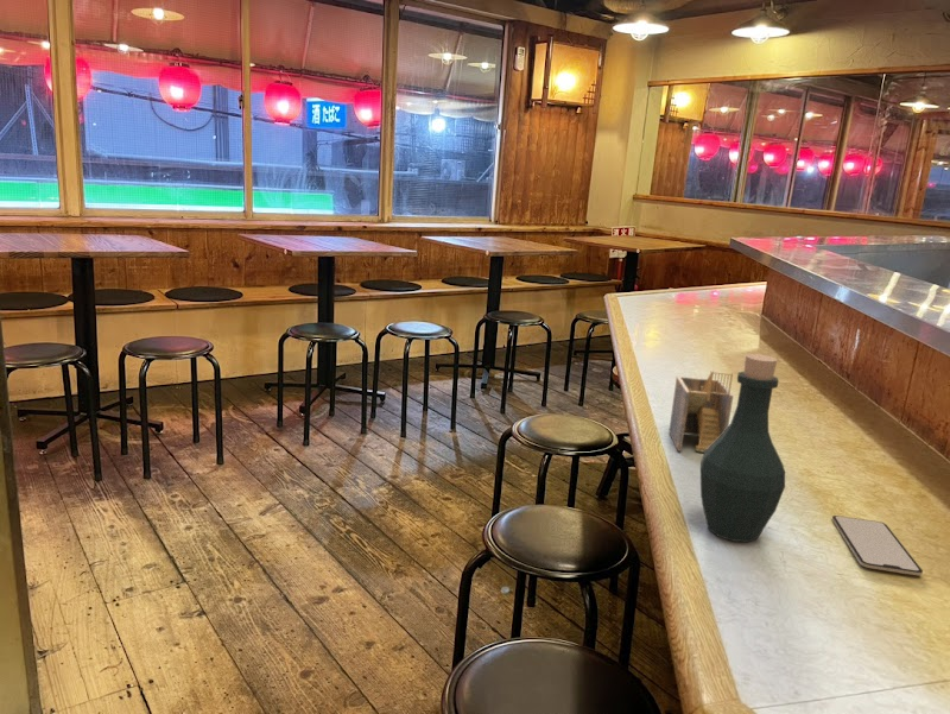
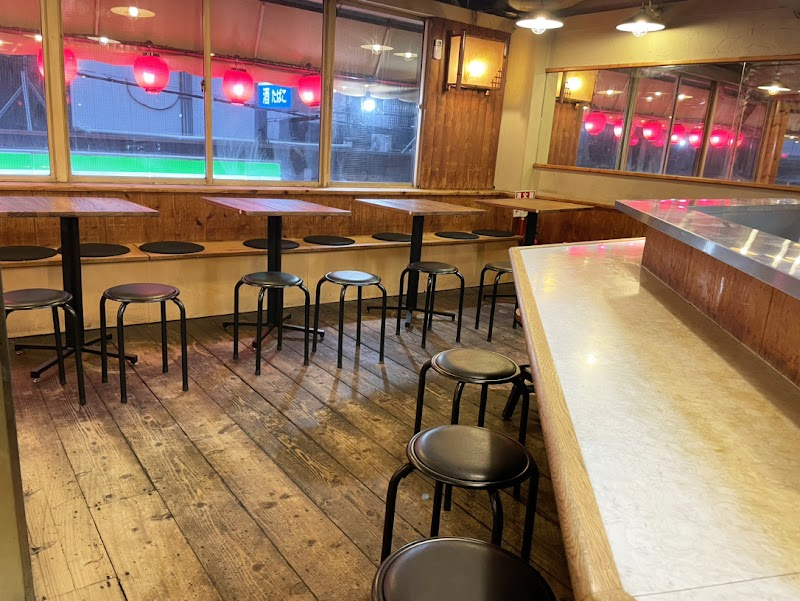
- smartphone [831,514,924,576]
- bottle [699,353,786,543]
- napkin holder [667,369,734,454]
